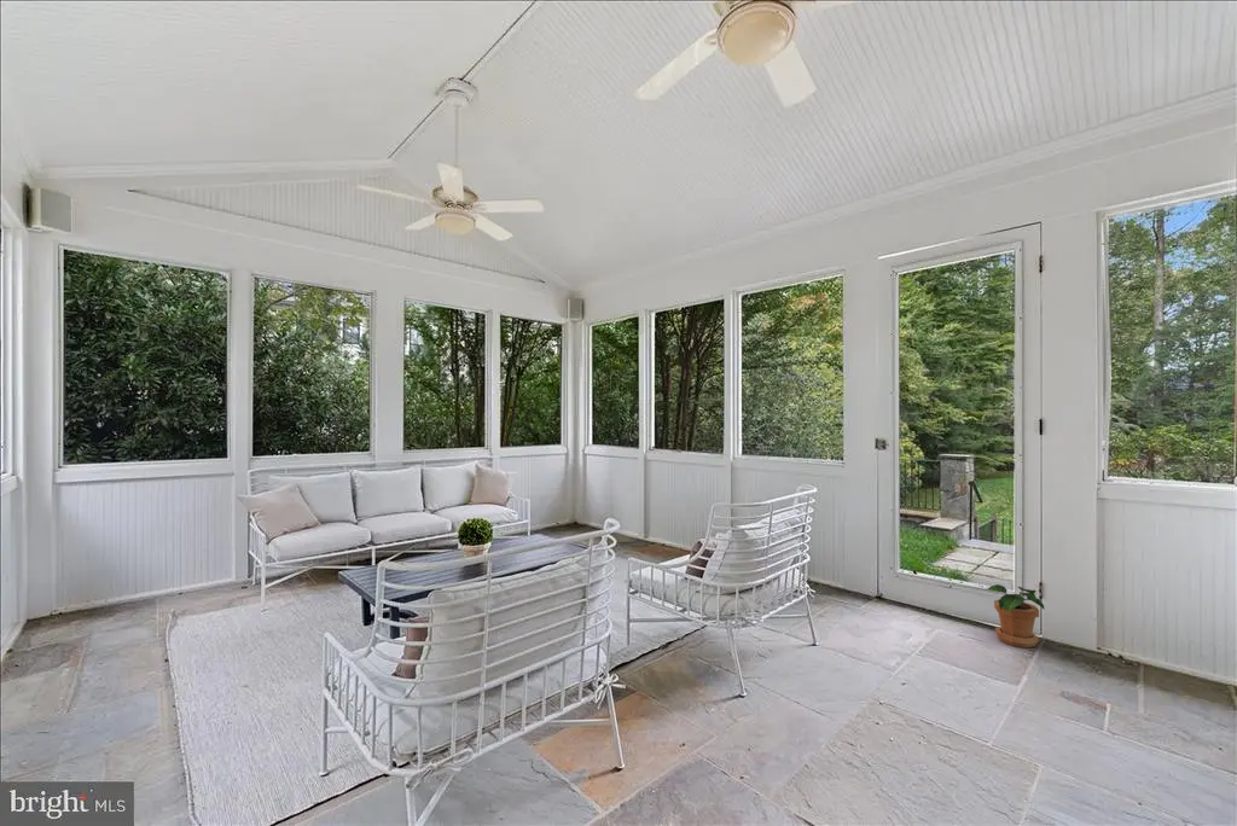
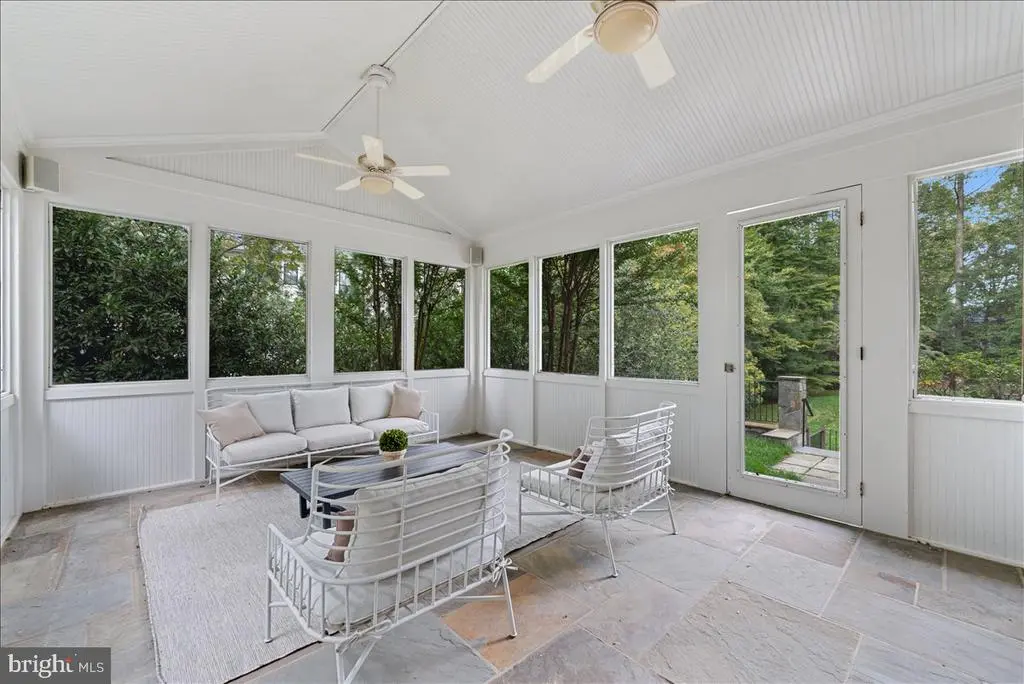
- potted plant [985,583,1045,648]
